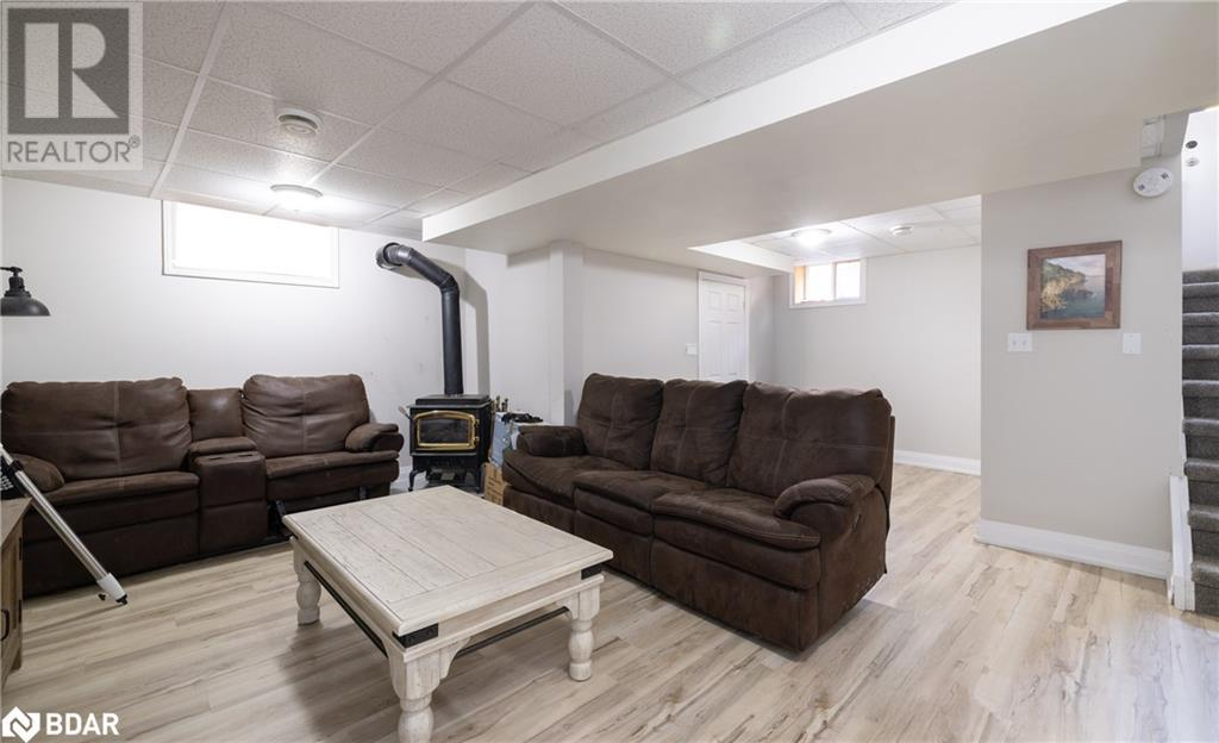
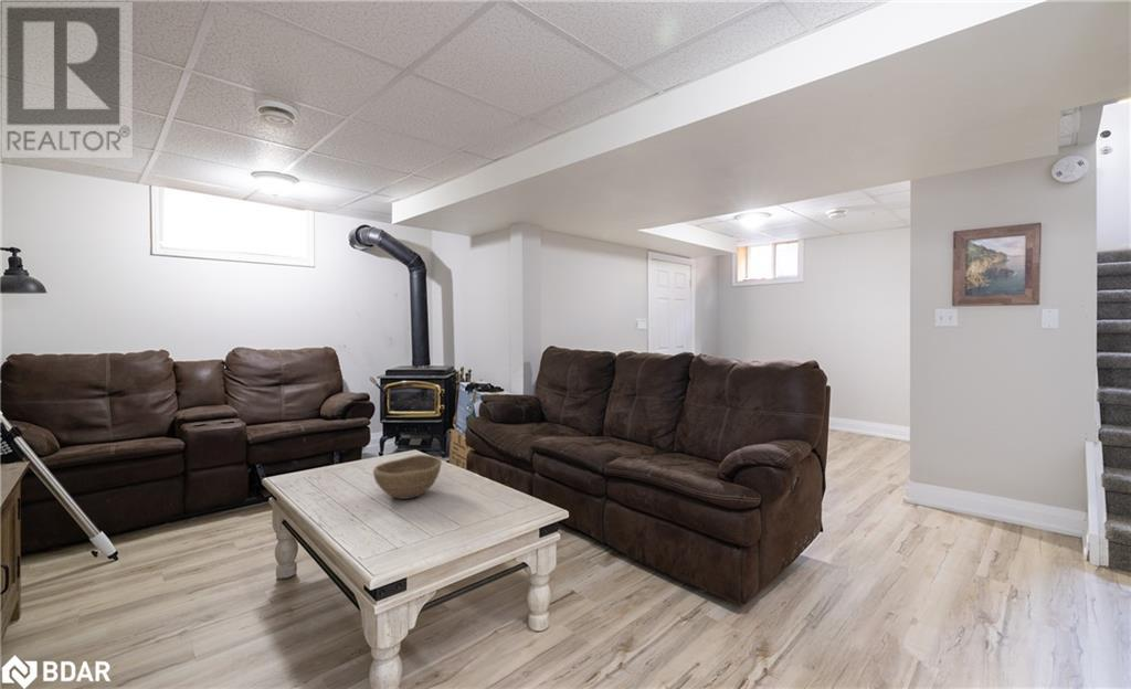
+ bowl [372,454,443,500]
